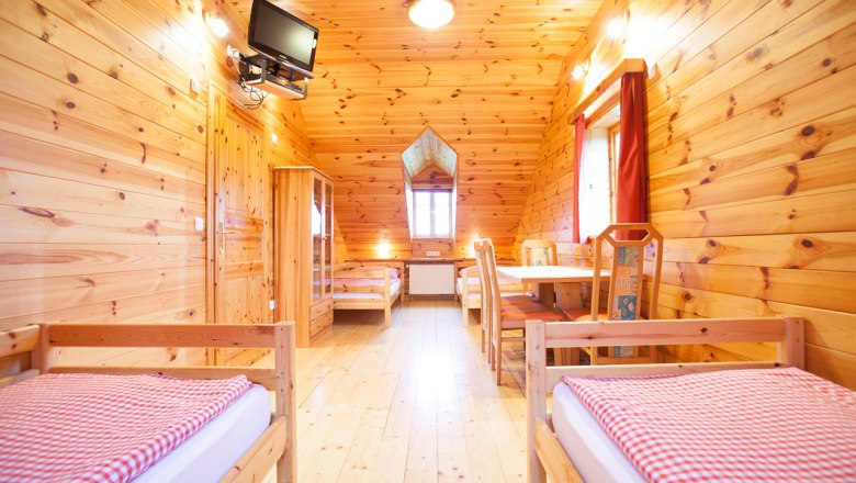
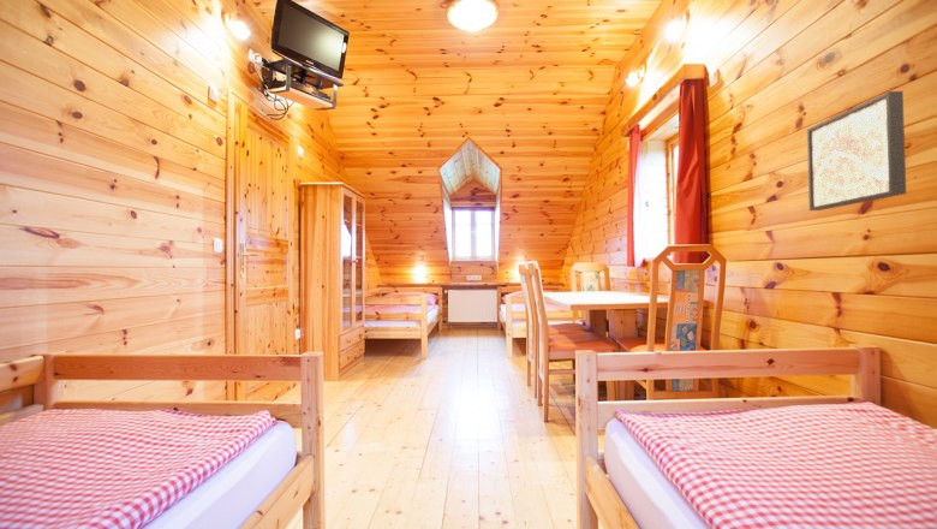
+ wall art [806,90,907,212]
